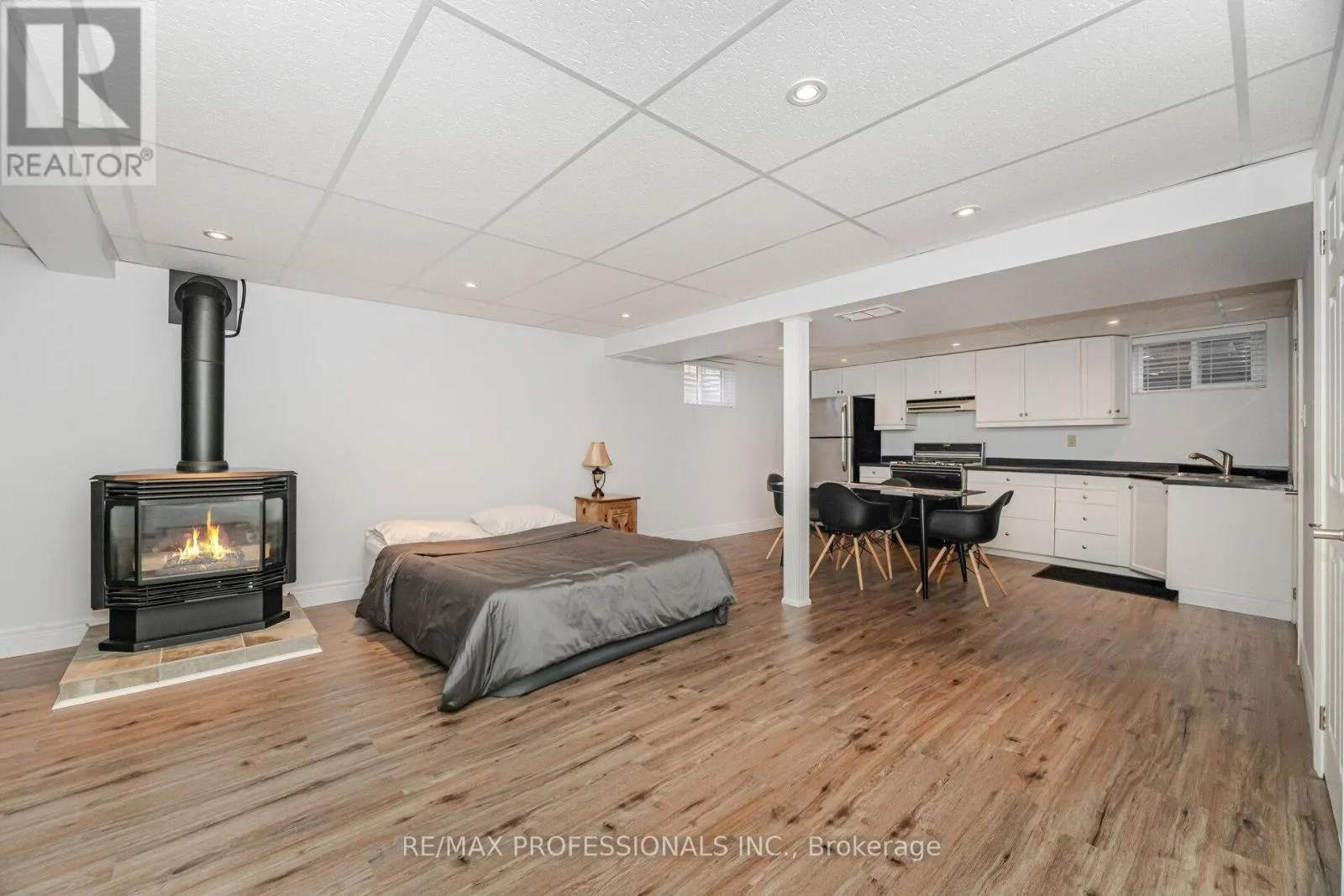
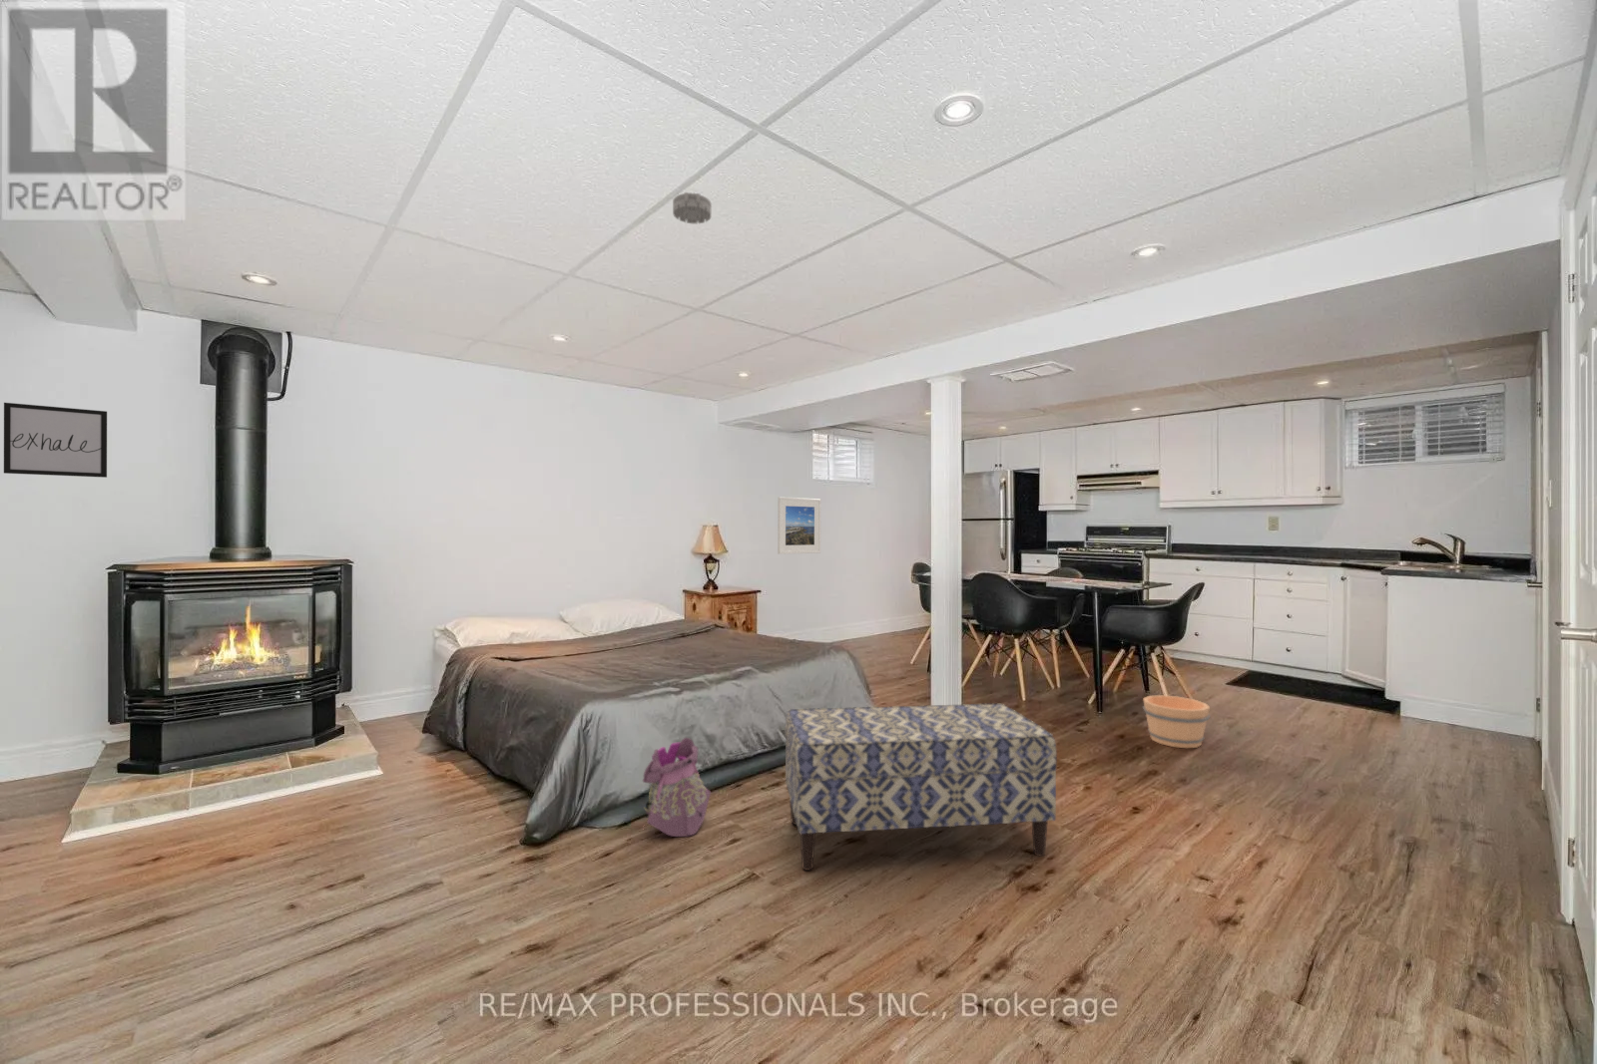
+ backpack [642,737,712,837]
+ bench [783,703,1058,872]
+ smoke detector [671,191,713,224]
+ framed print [777,495,821,556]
+ bucket [1142,694,1212,749]
+ wall art [4,401,108,479]
